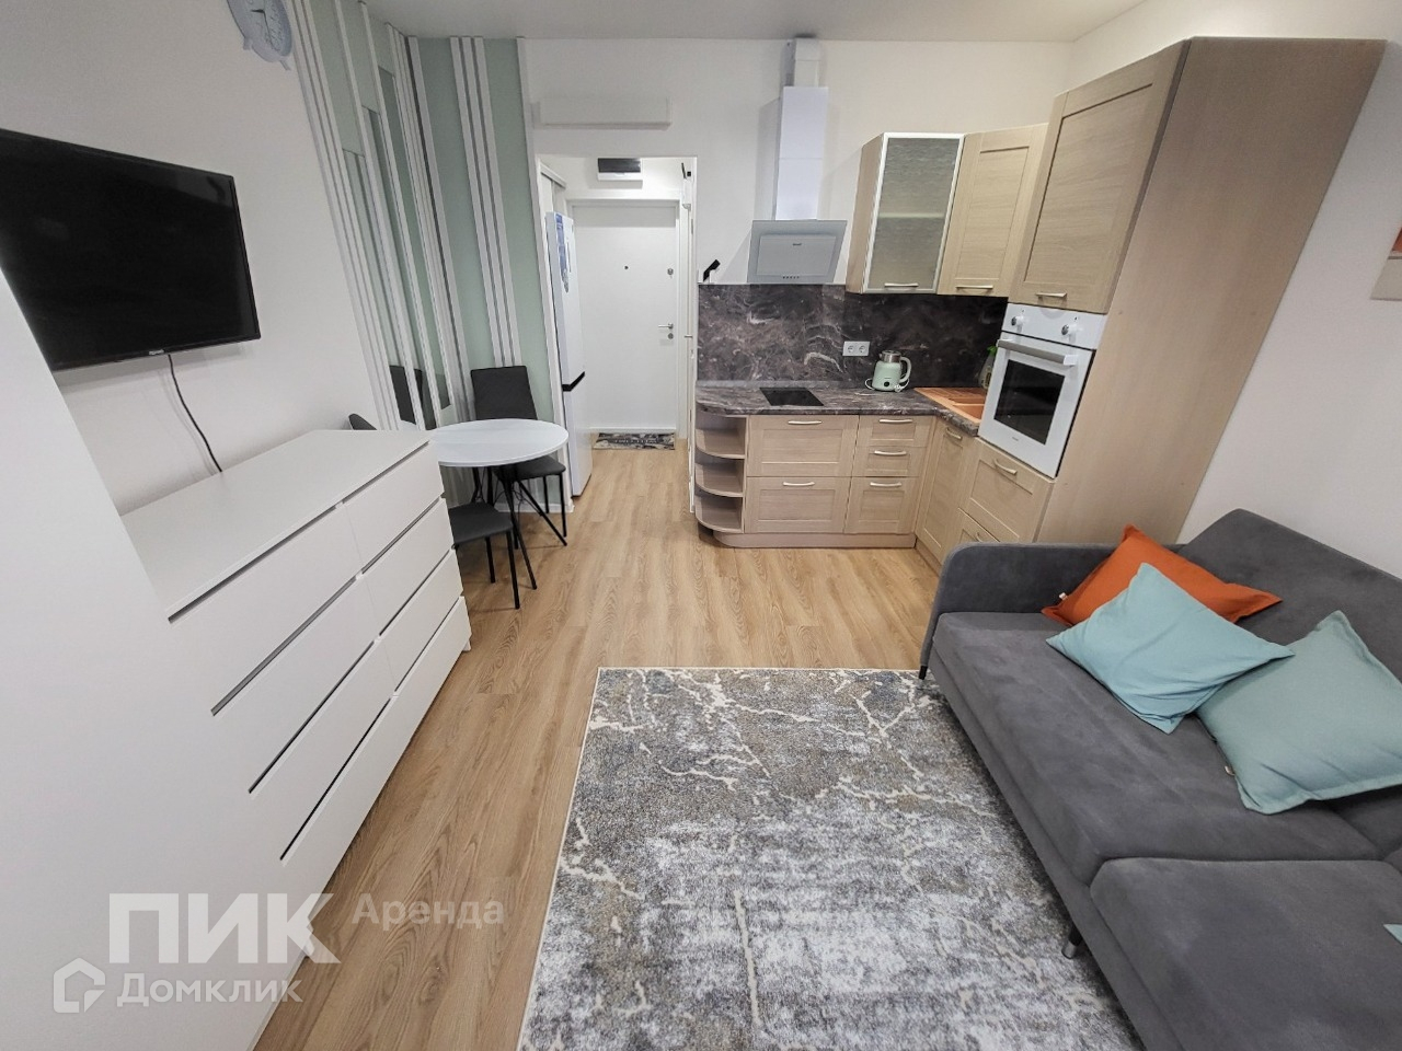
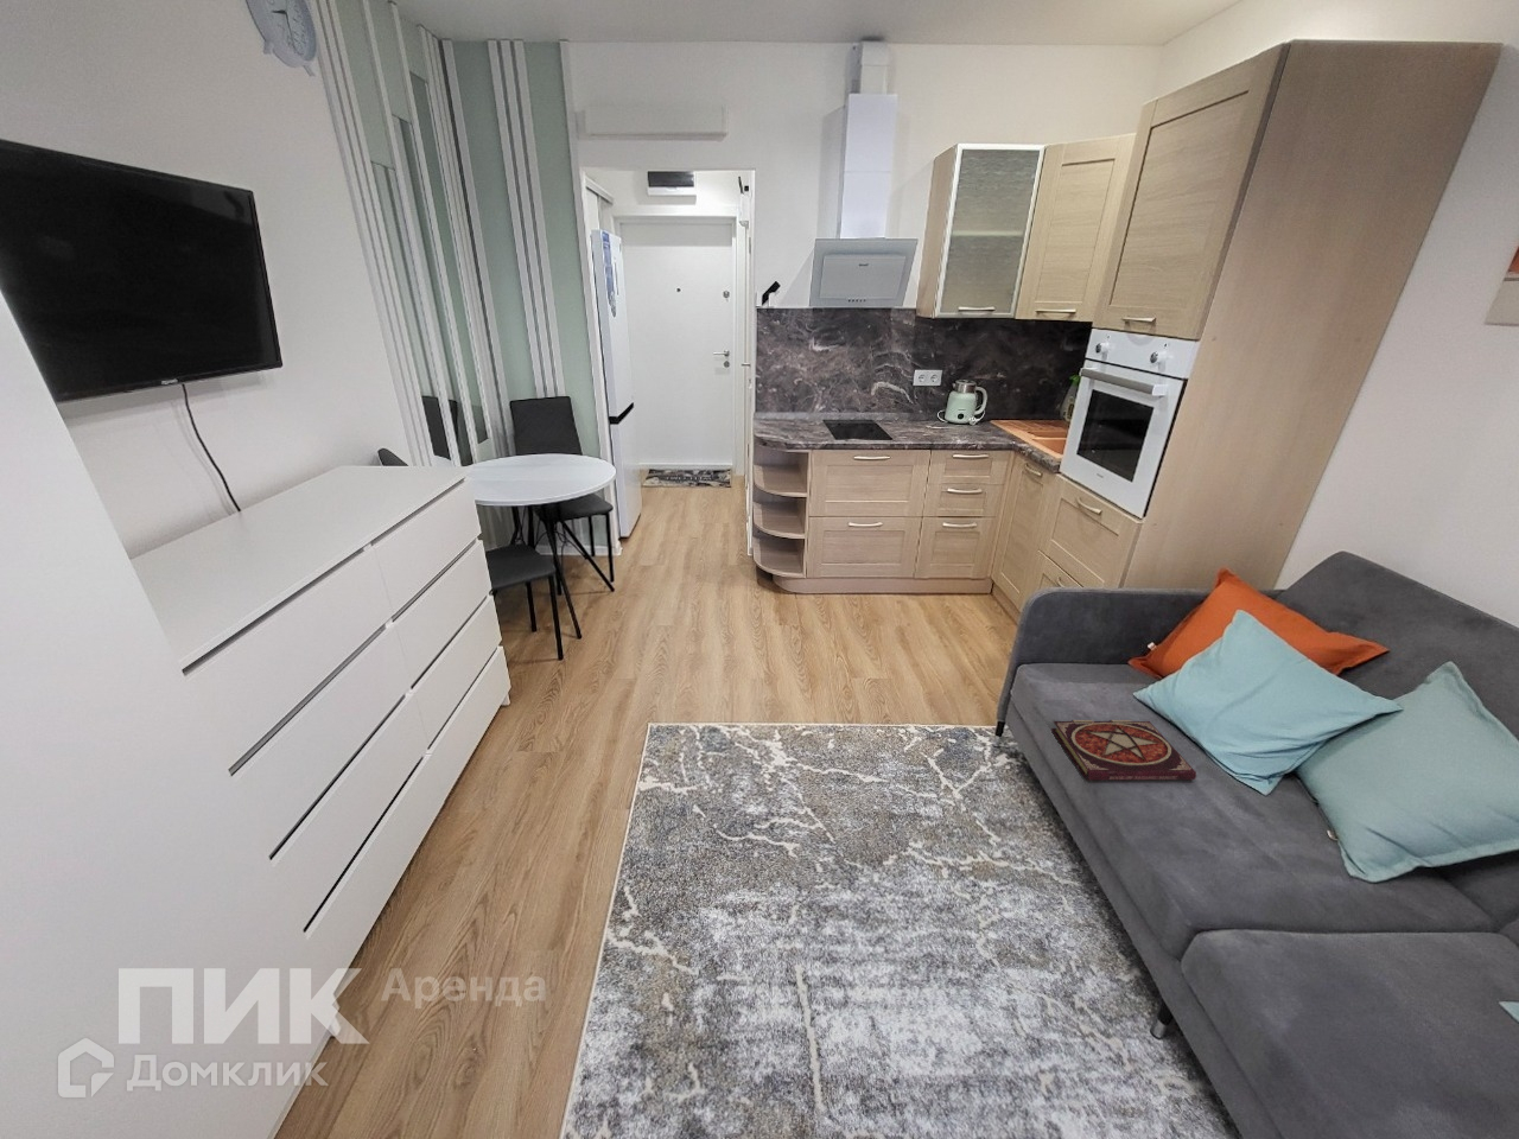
+ book [1050,719,1197,782]
